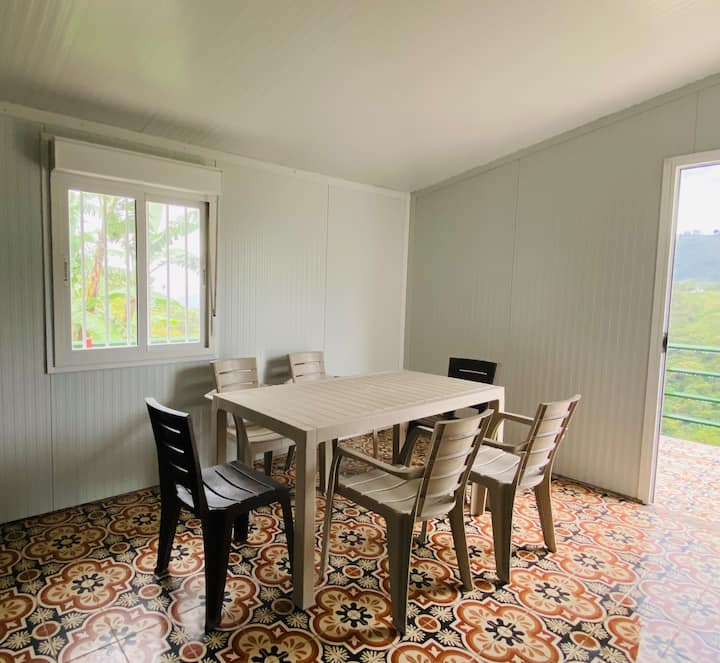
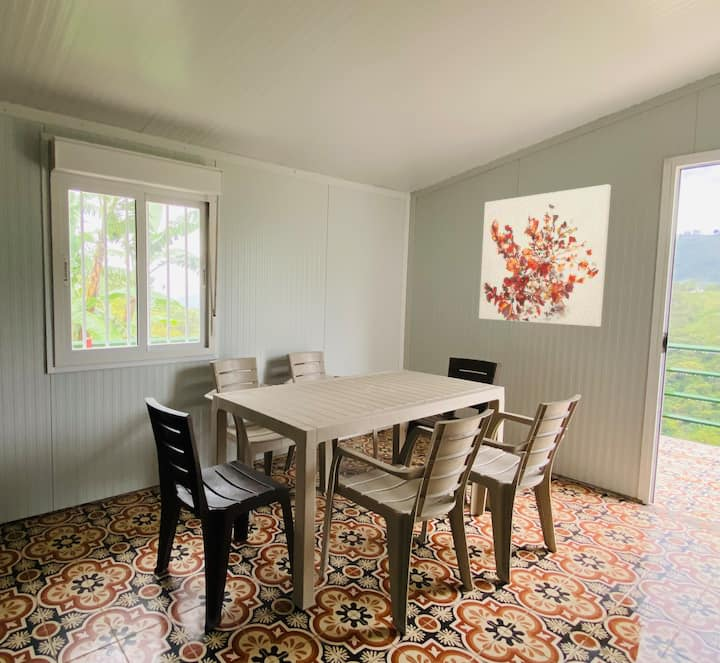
+ wall art [478,183,612,327]
